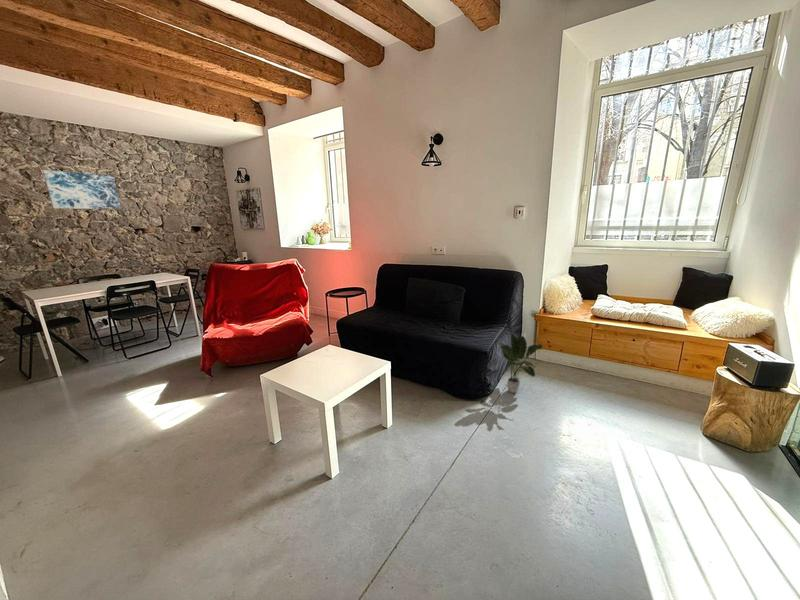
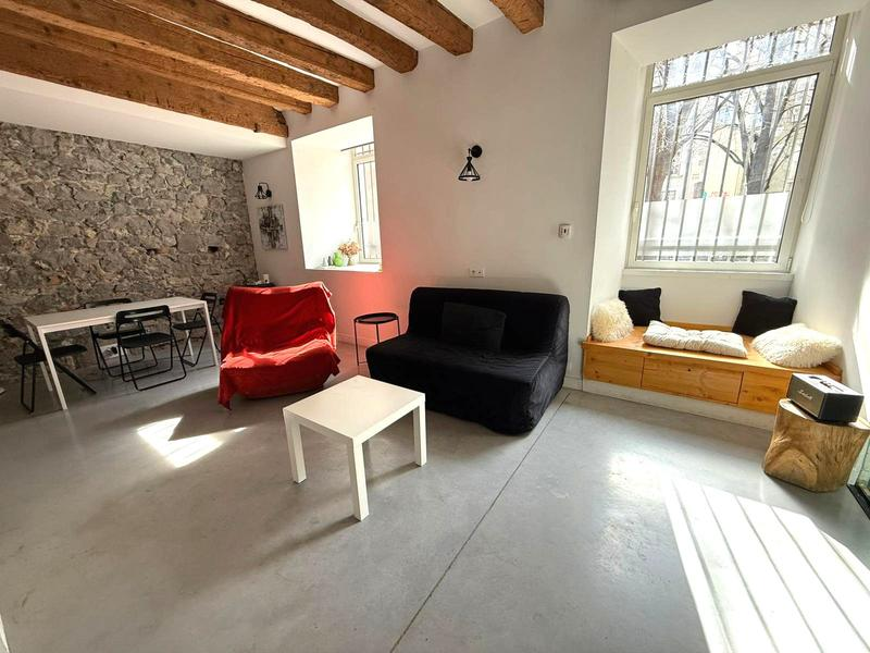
- wall art [42,169,122,210]
- potted plant [499,333,544,394]
